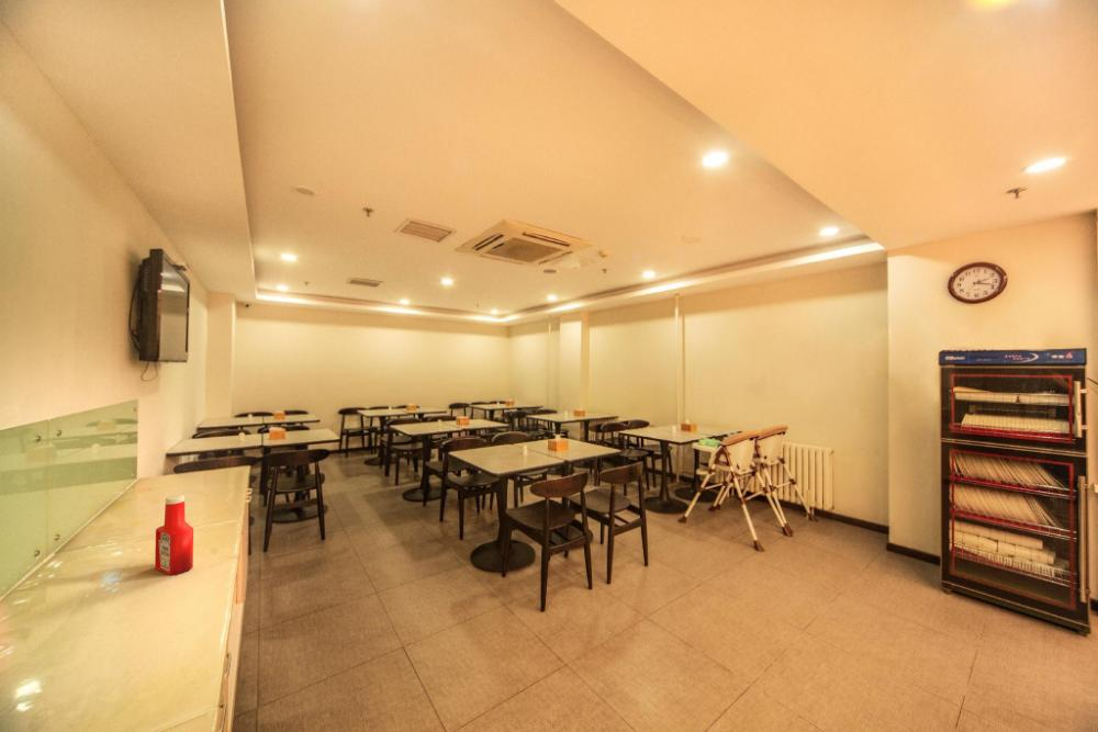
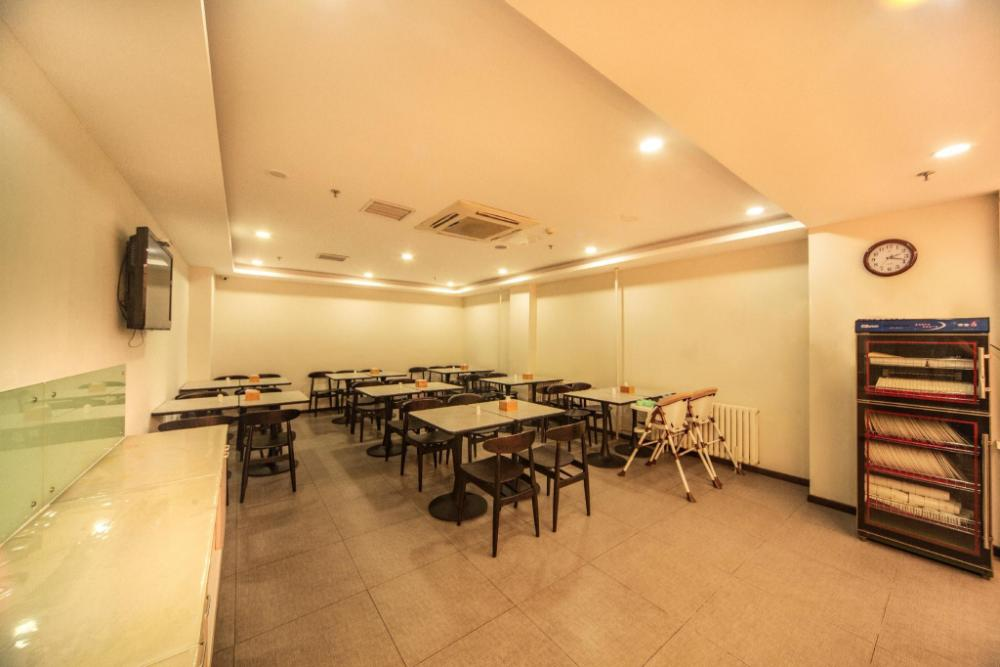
- soap bottle [154,494,194,576]
